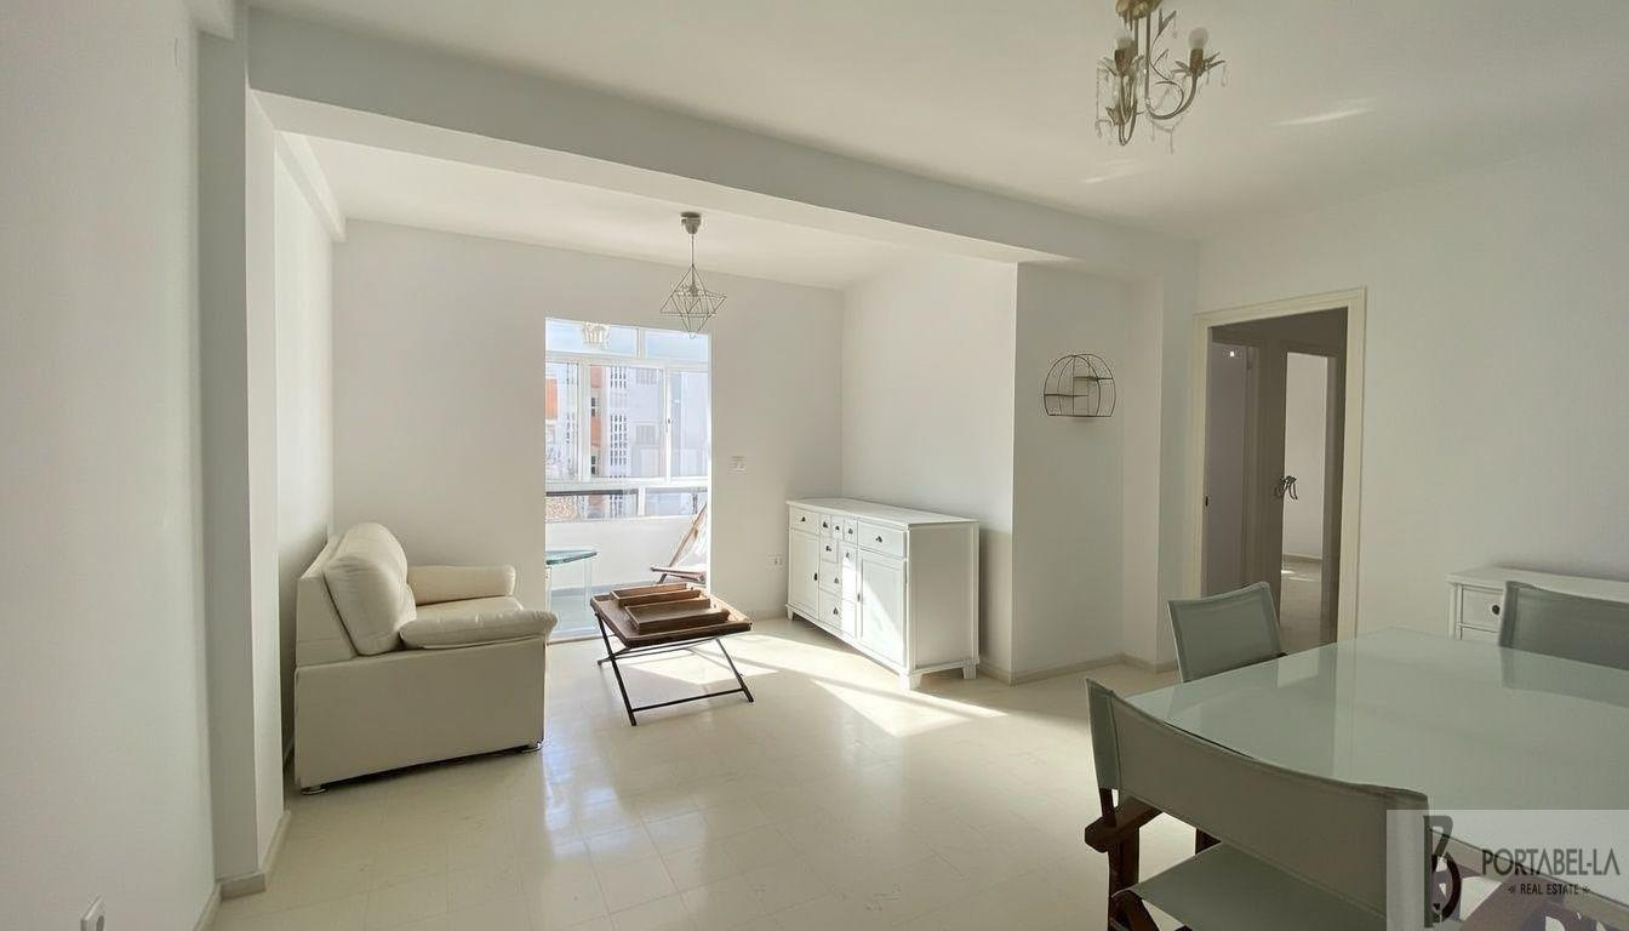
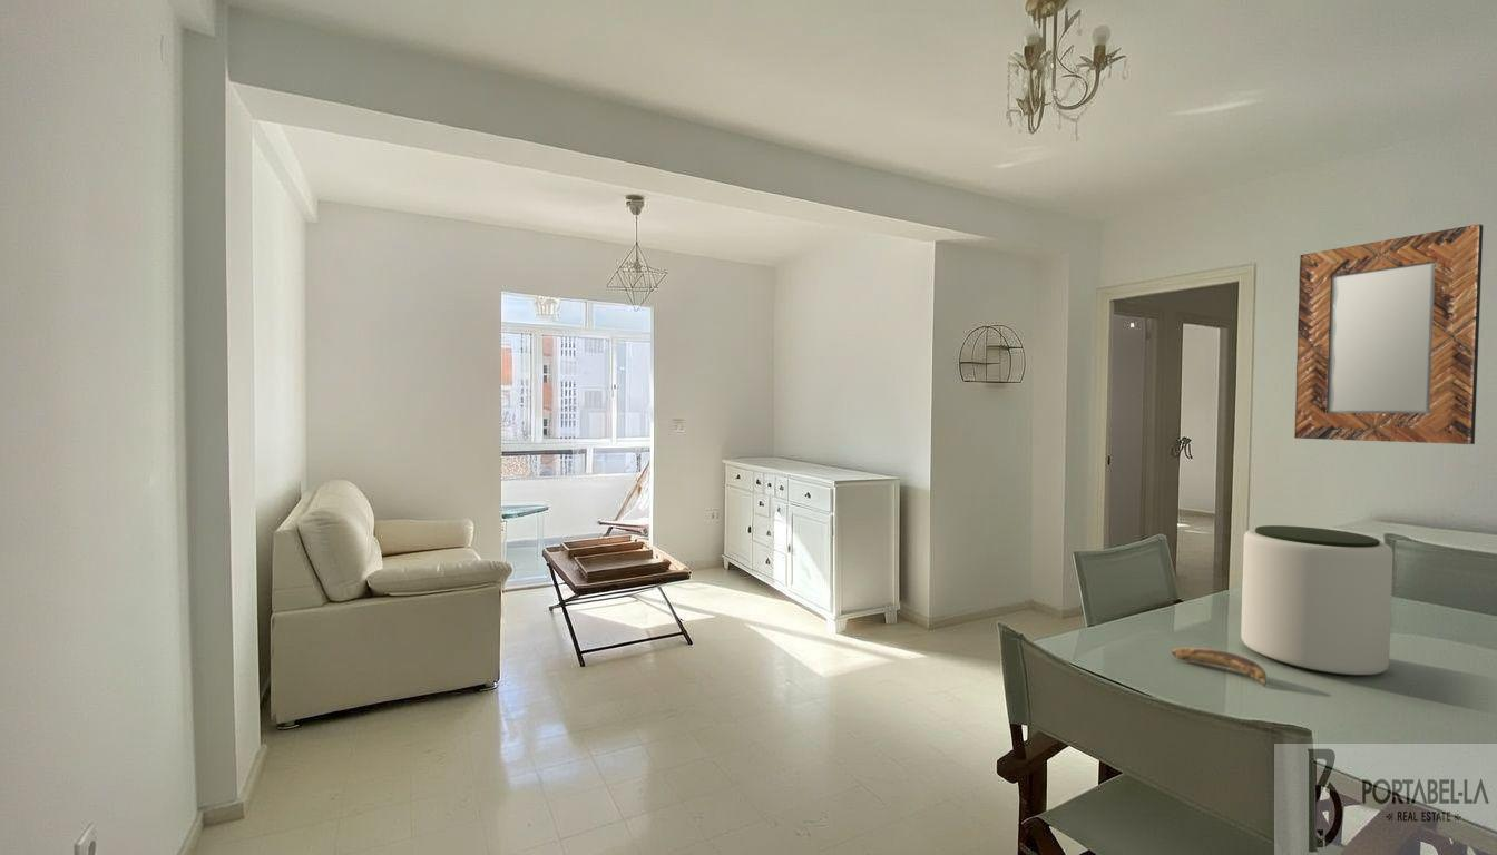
+ banana [1171,647,1268,687]
+ plant pot [1240,524,1395,678]
+ home mirror [1293,223,1484,445]
